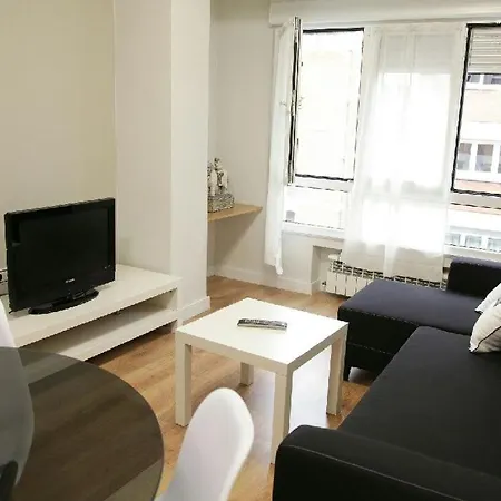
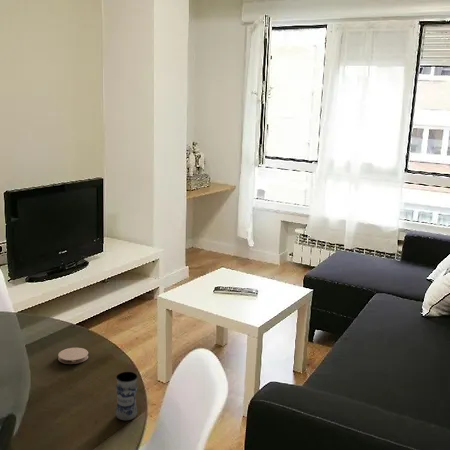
+ coaster [57,347,89,365]
+ jar [115,371,138,421]
